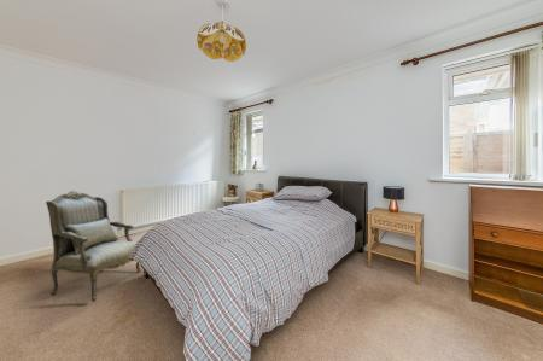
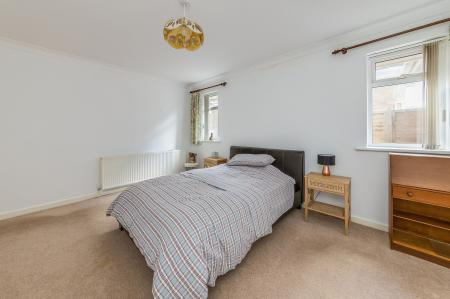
- armchair [45,190,144,303]
